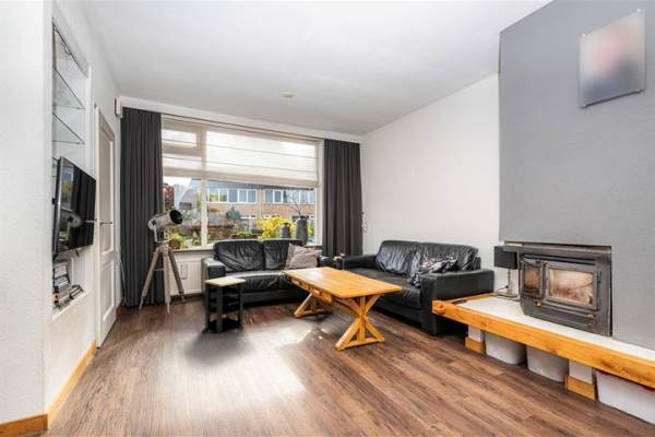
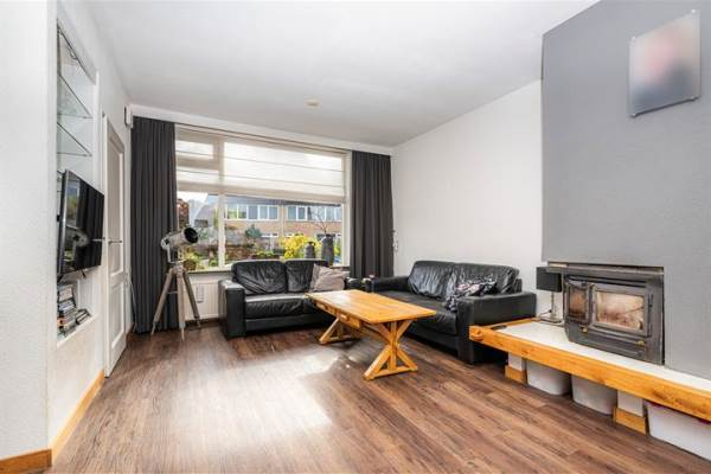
- side table [203,275,247,334]
